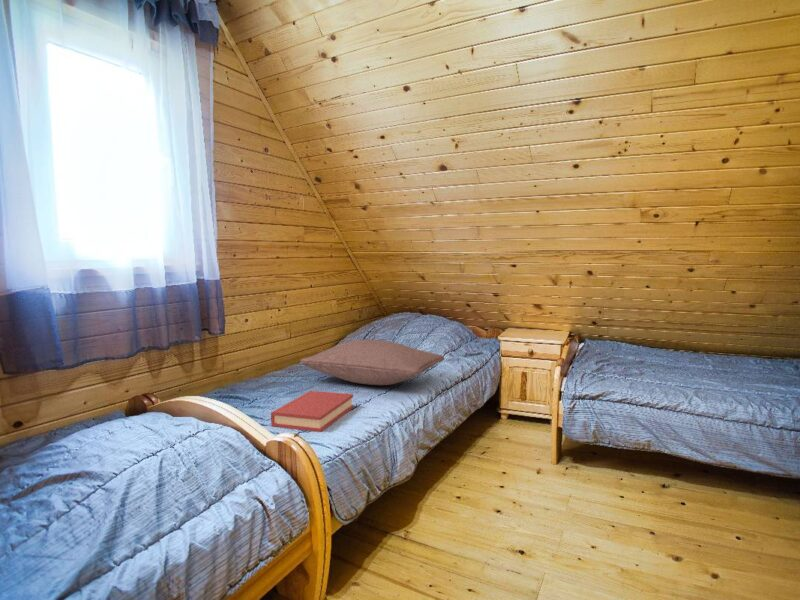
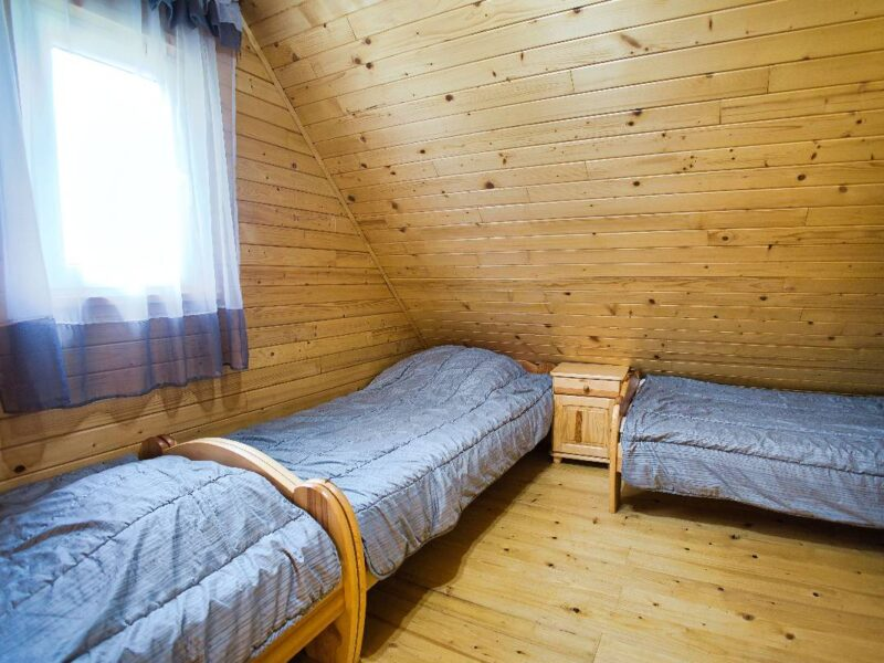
- pillow [299,339,445,386]
- hardback book [270,390,354,433]
